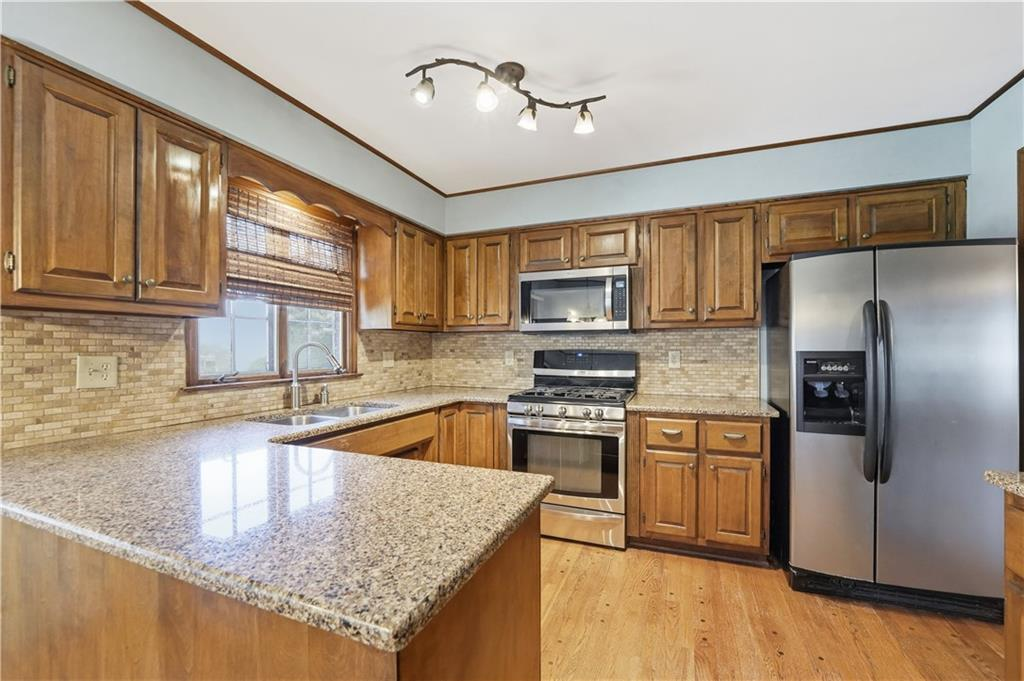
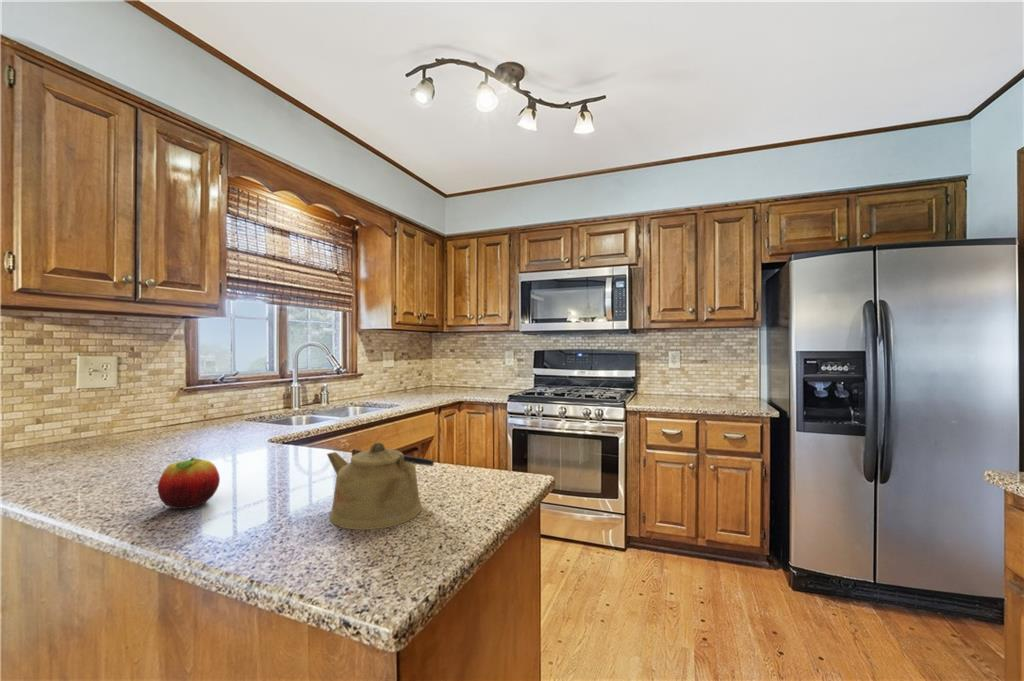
+ fruit [157,456,221,510]
+ kettle [326,441,435,531]
